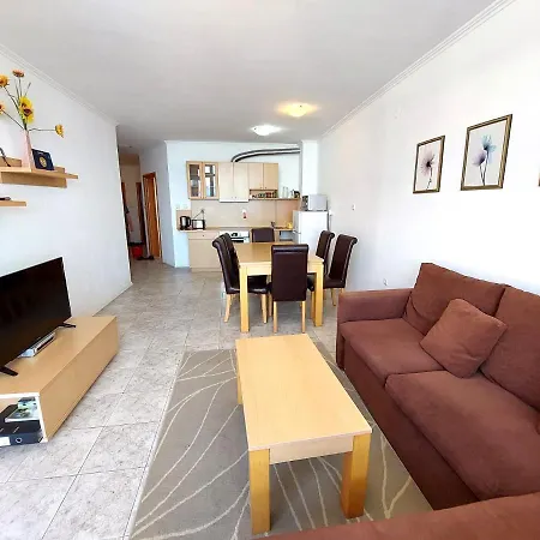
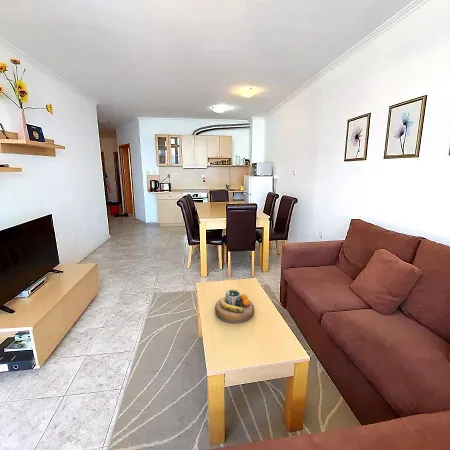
+ decorative bowl [214,288,255,324]
